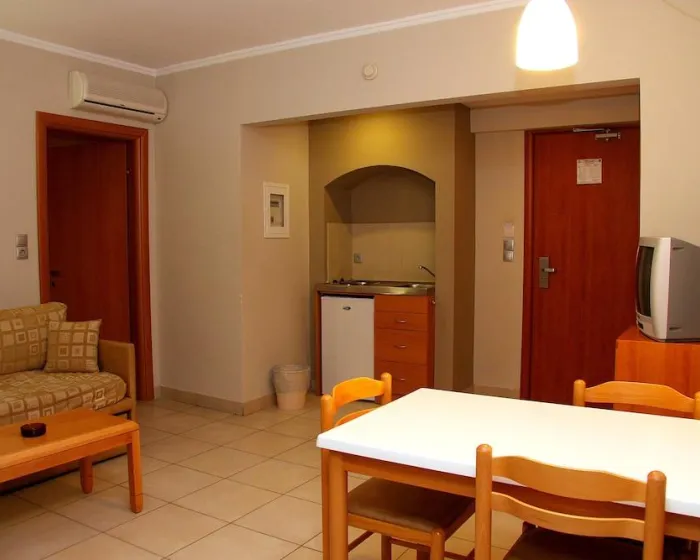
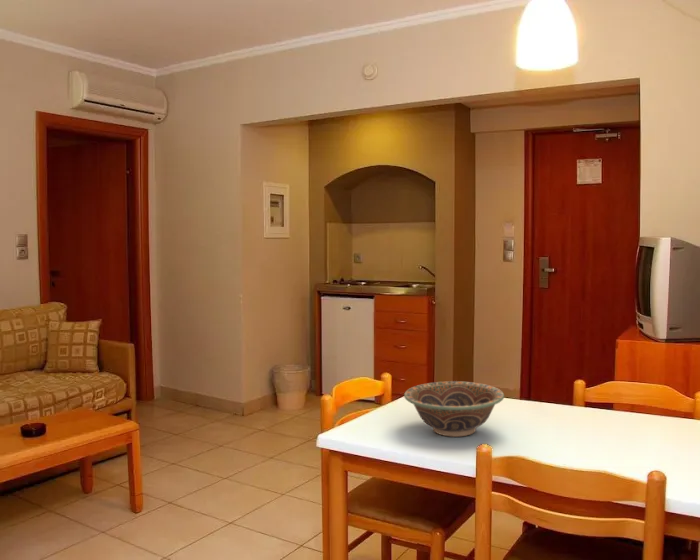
+ decorative bowl [403,380,505,438]
